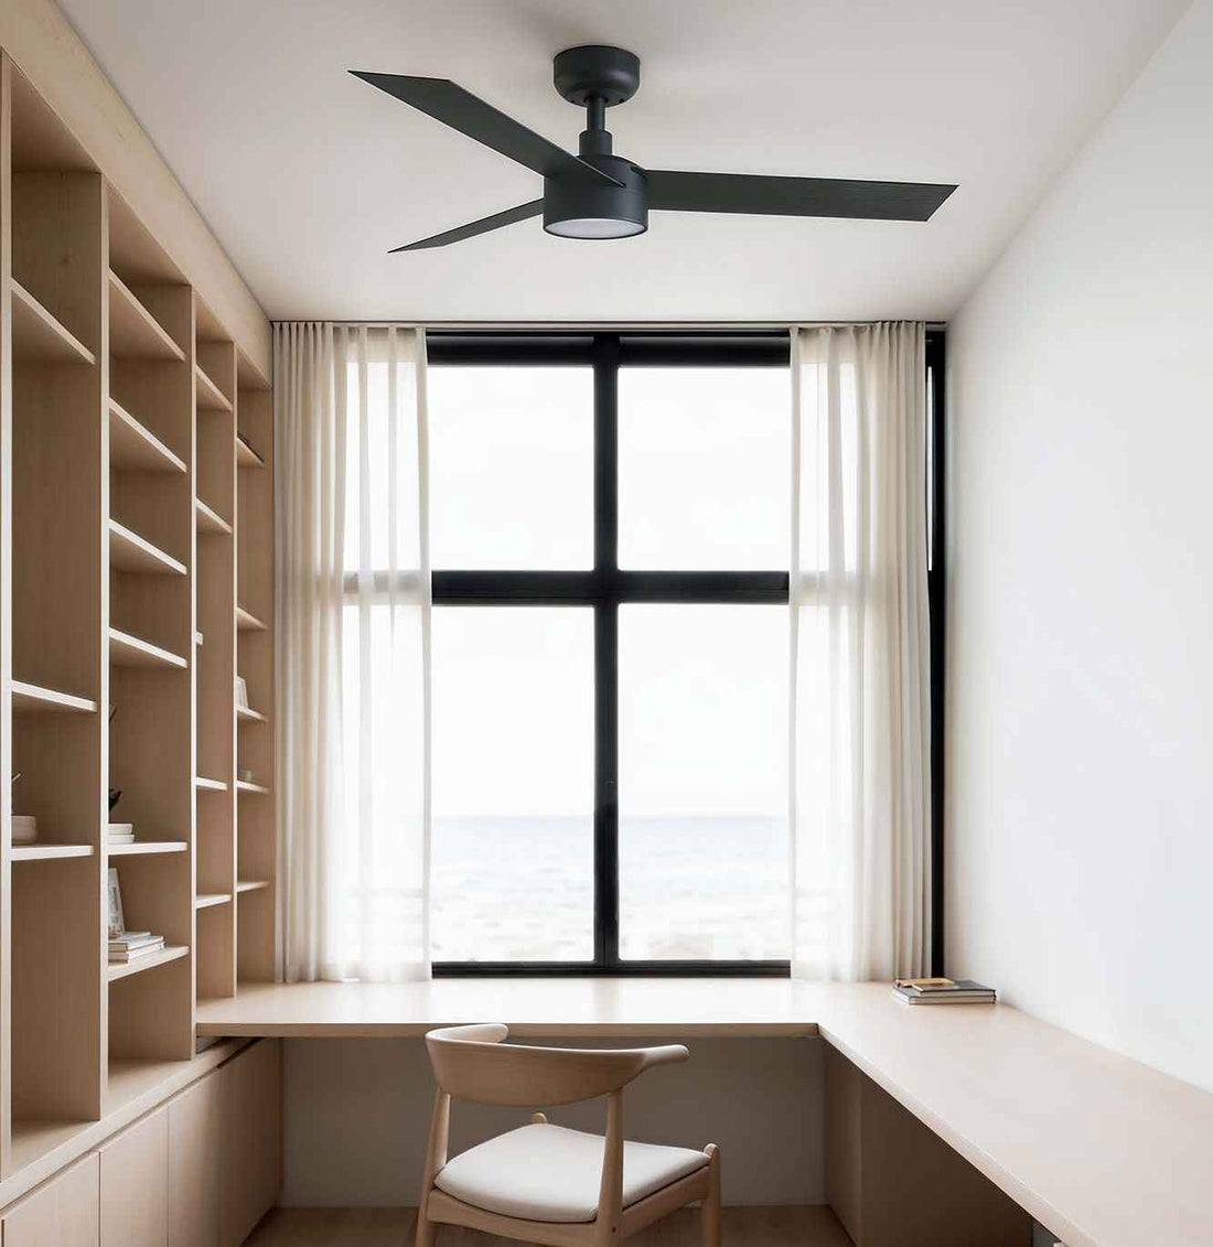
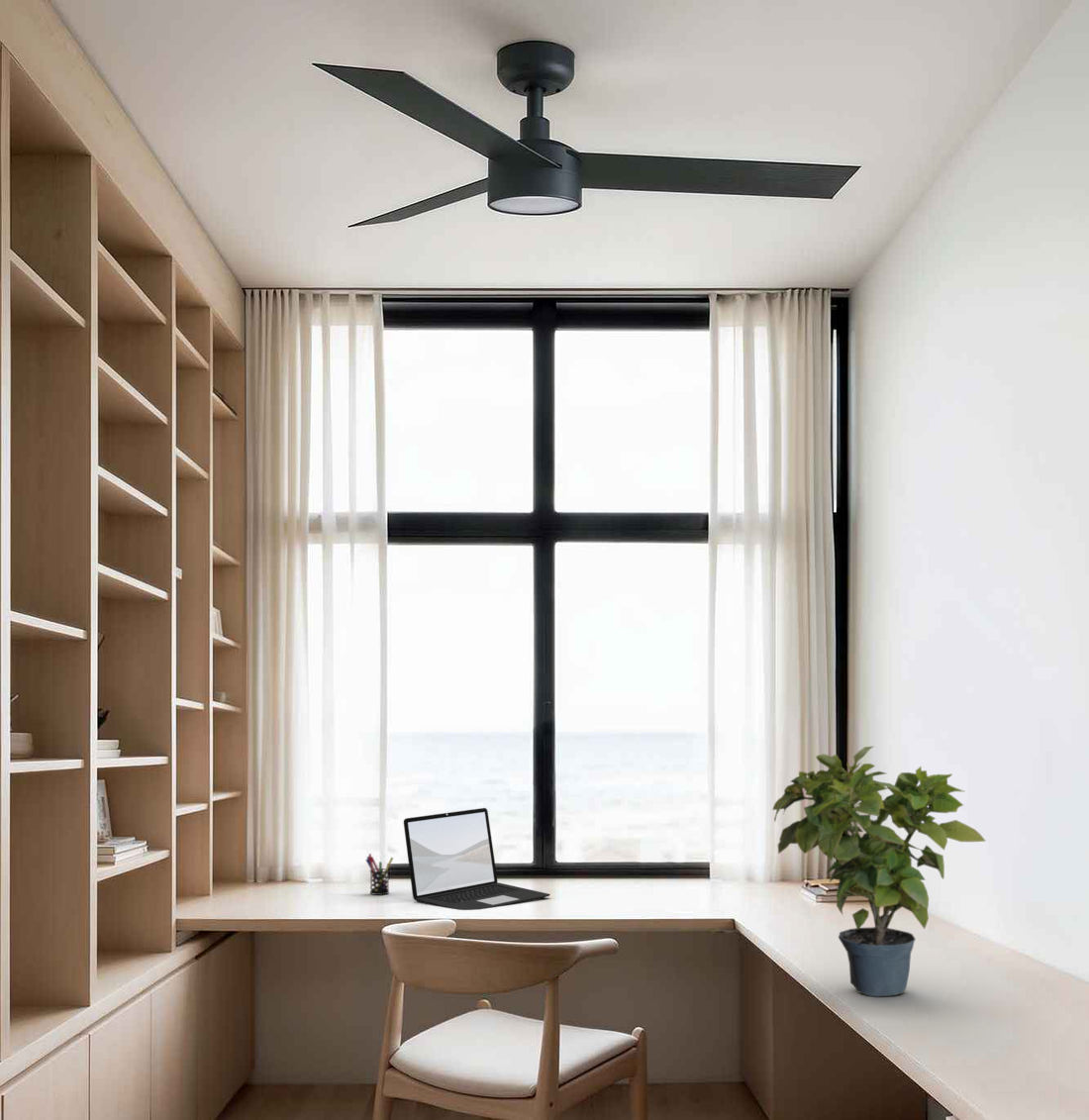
+ potted plant [771,746,987,997]
+ laptop [403,807,551,911]
+ pen holder [364,853,394,896]
